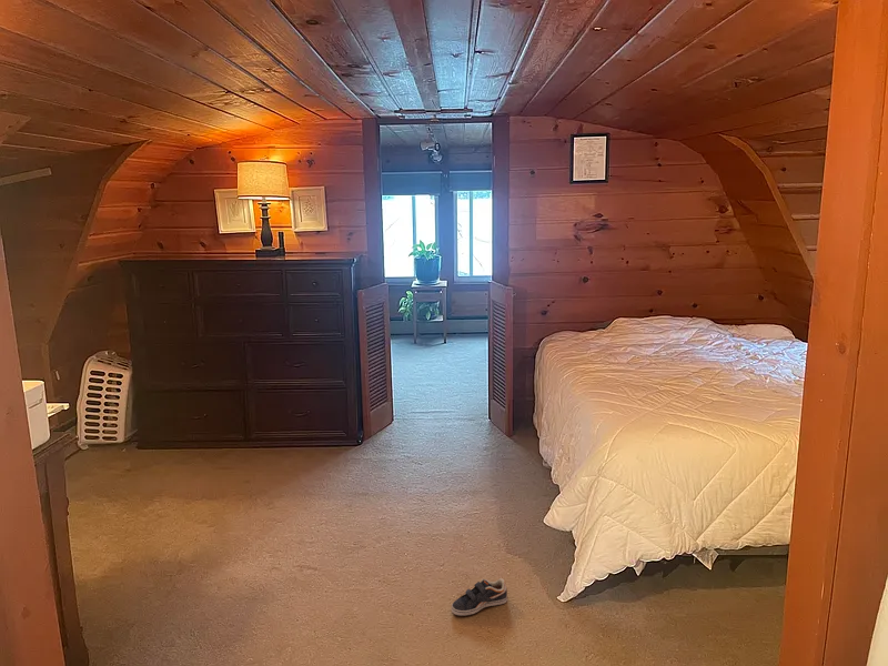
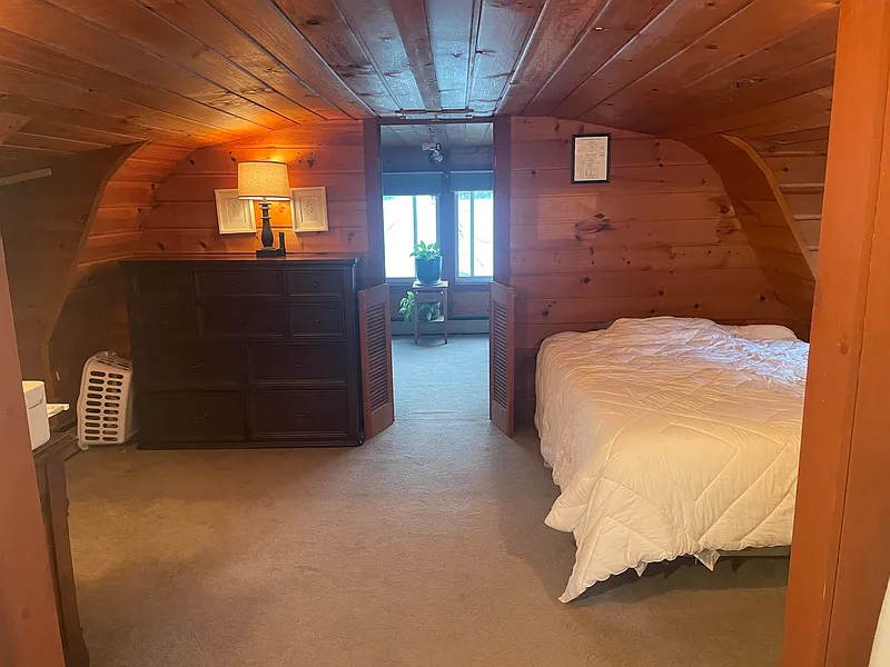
- sneaker [451,577,508,616]
